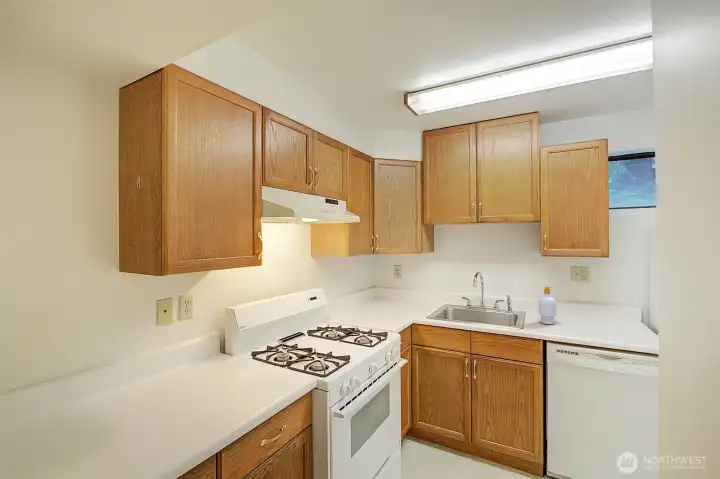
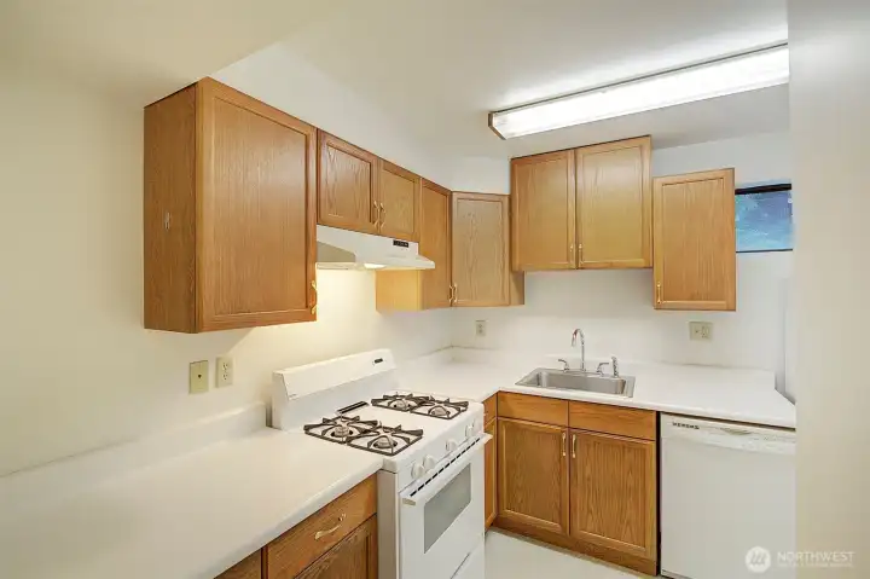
- soap bottle [538,286,557,325]
